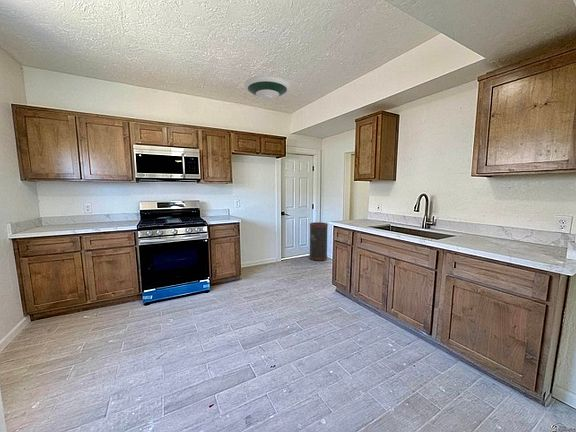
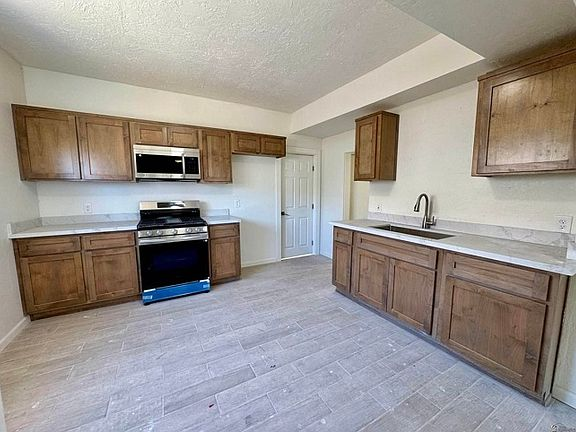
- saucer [243,75,291,101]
- trash can [308,221,329,262]
